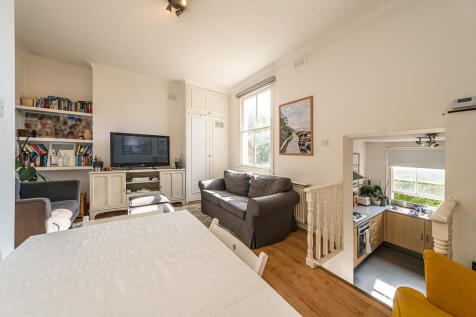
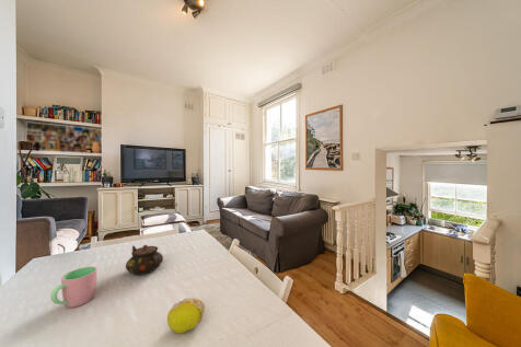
+ fruit [166,297,206,334]
+ cup [49,265,99,309]
+ teapot [125,244,164,276]
